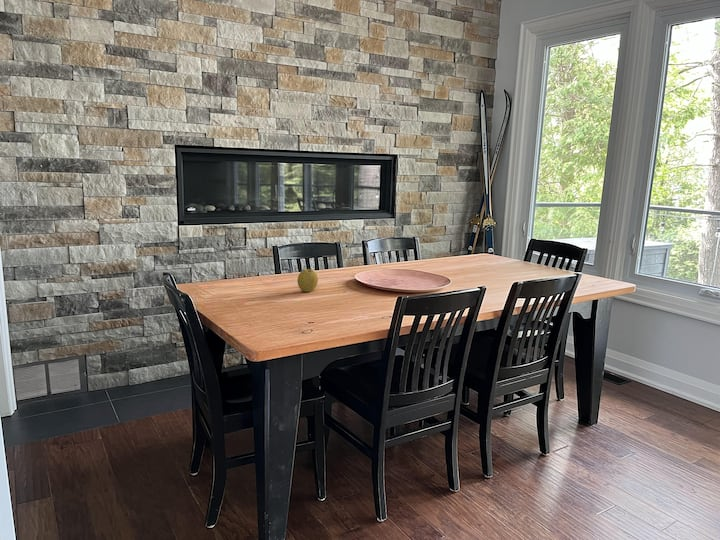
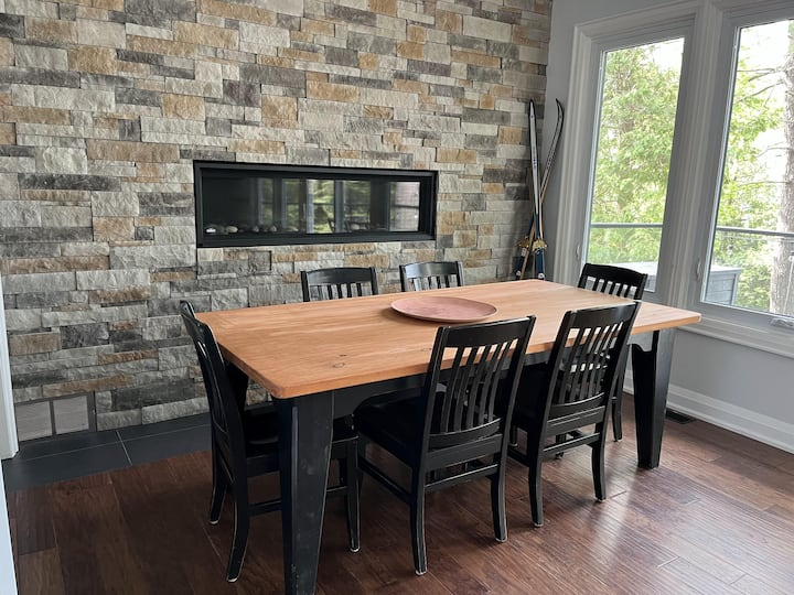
- fruit [296,268,319,293]
